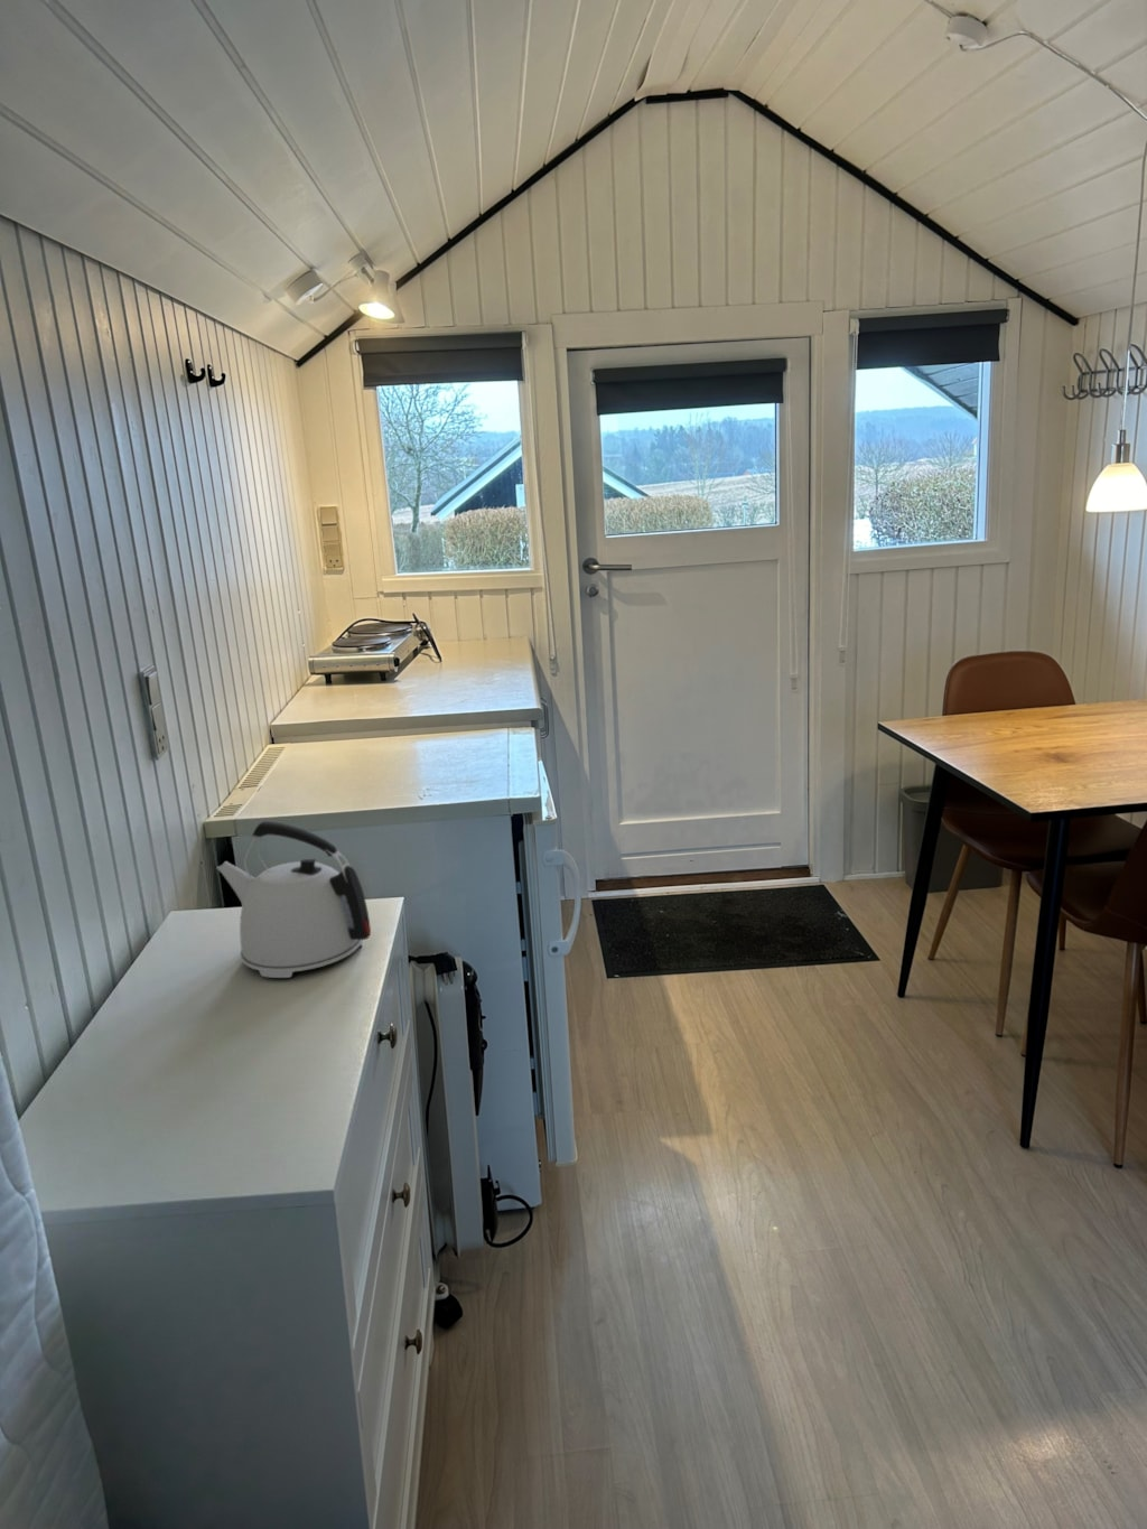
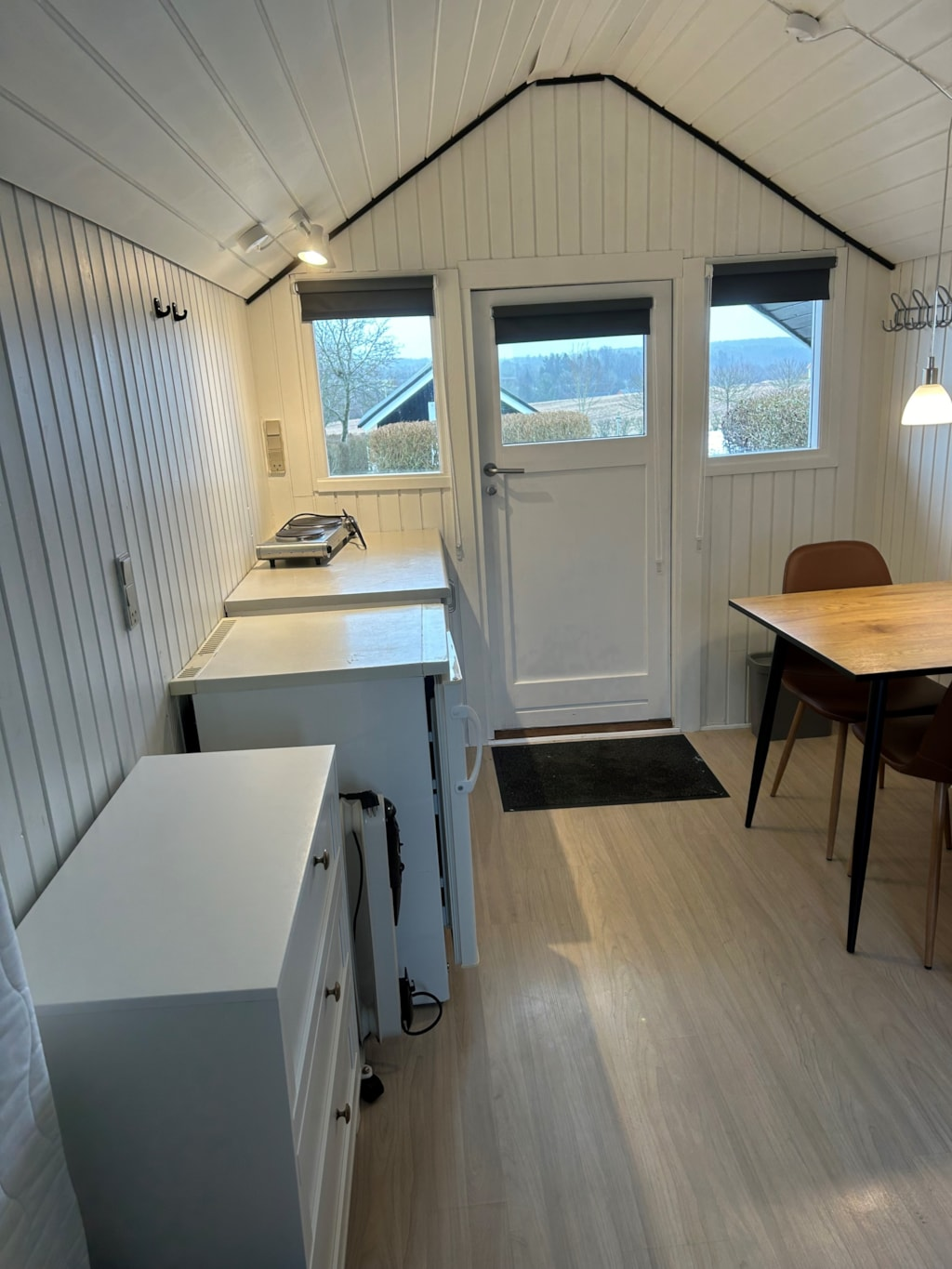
- kettle [216,821,372,980]
